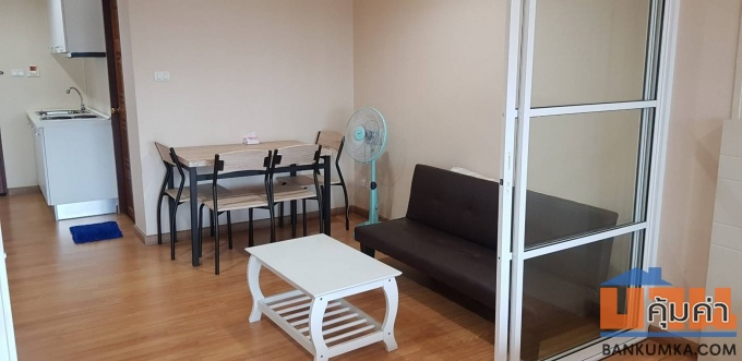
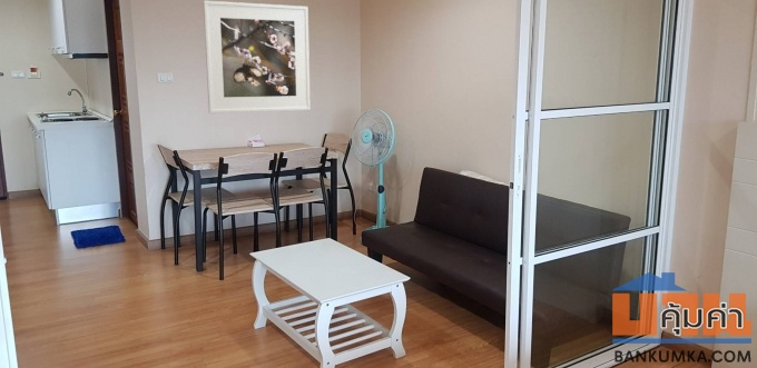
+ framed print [203,0,312,115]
